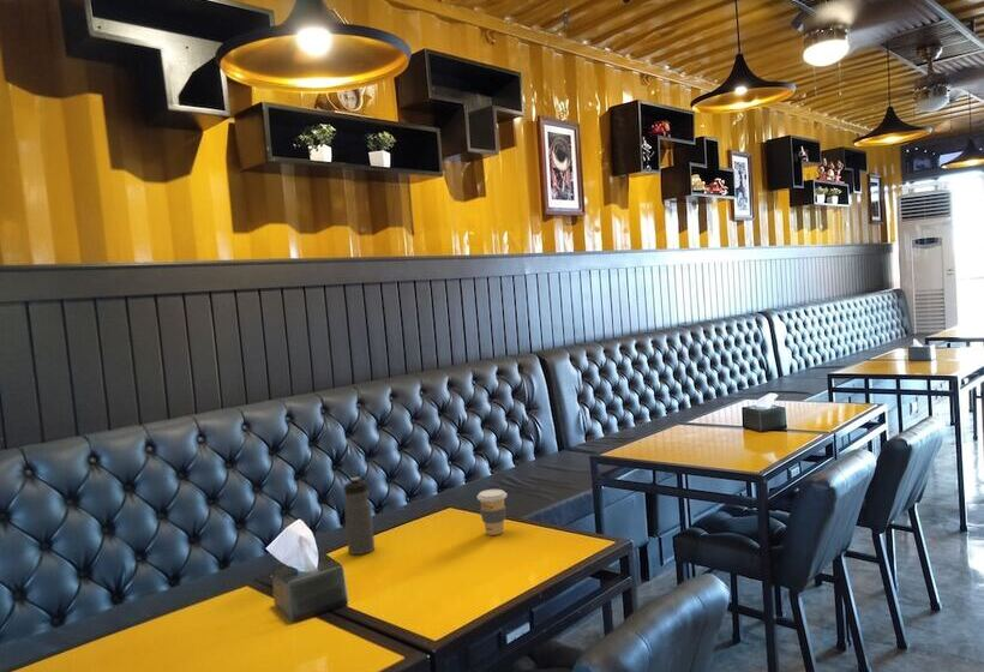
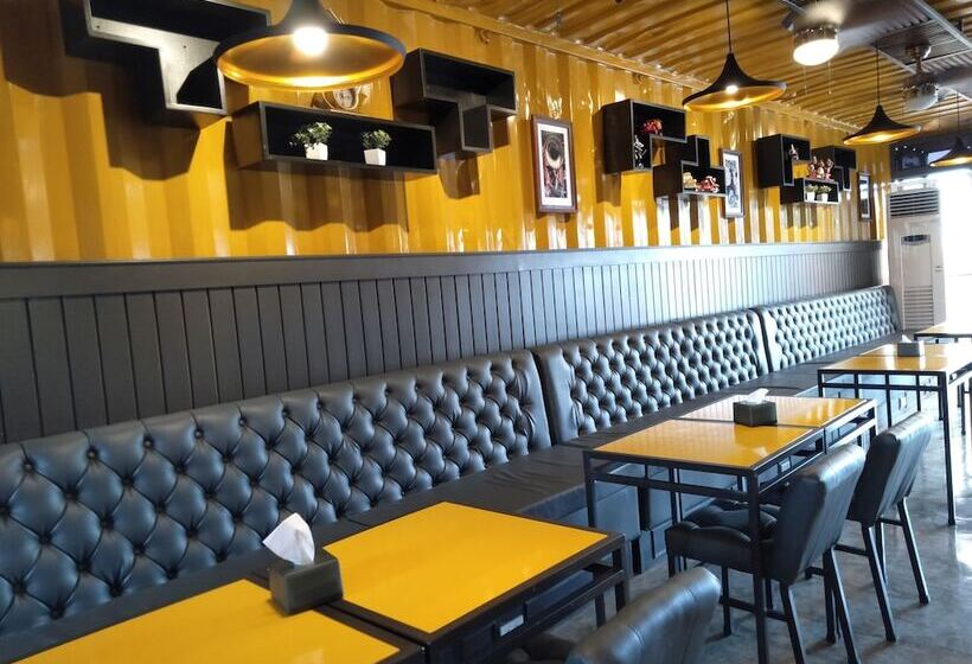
- coffee cup [476,488,508,536]
- water bottle [342,476,376,556]
